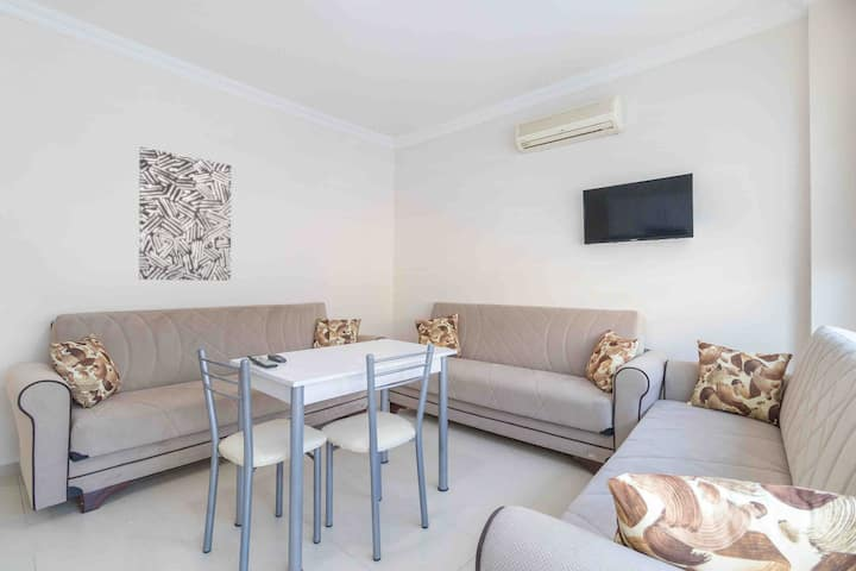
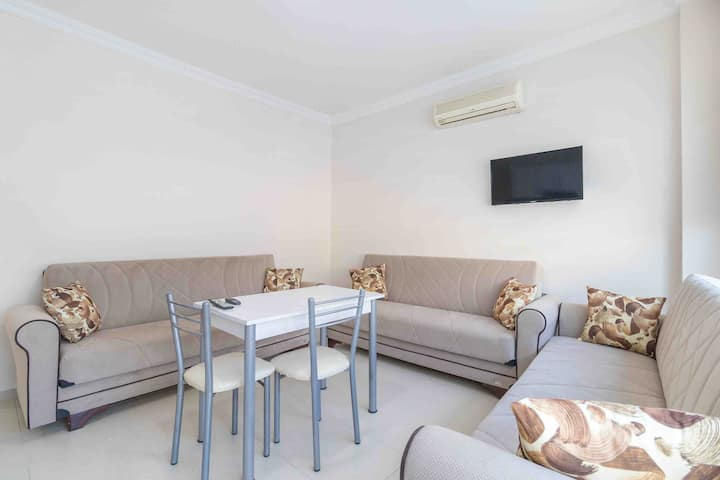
- wall art [138,146,232,282]
